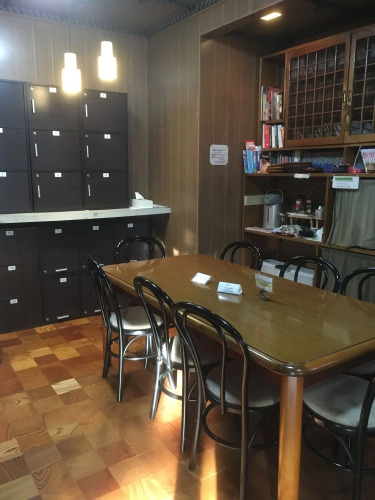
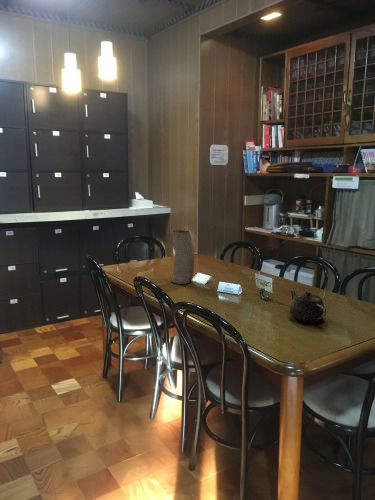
+ teapot [288,288,327,323]
+ vase [170,229,195,285]
